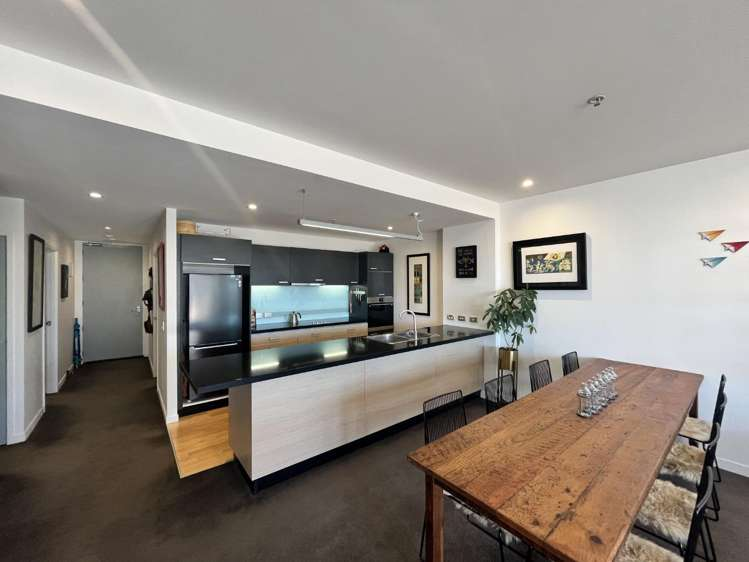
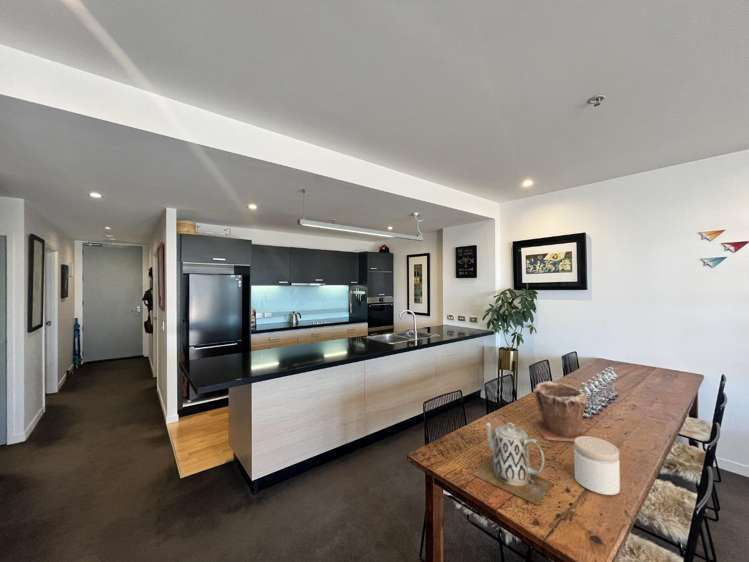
+ plant pot [530,380,588,442]
+ teapot [472,421,554,506]
+ jar [573,435,621,496]
